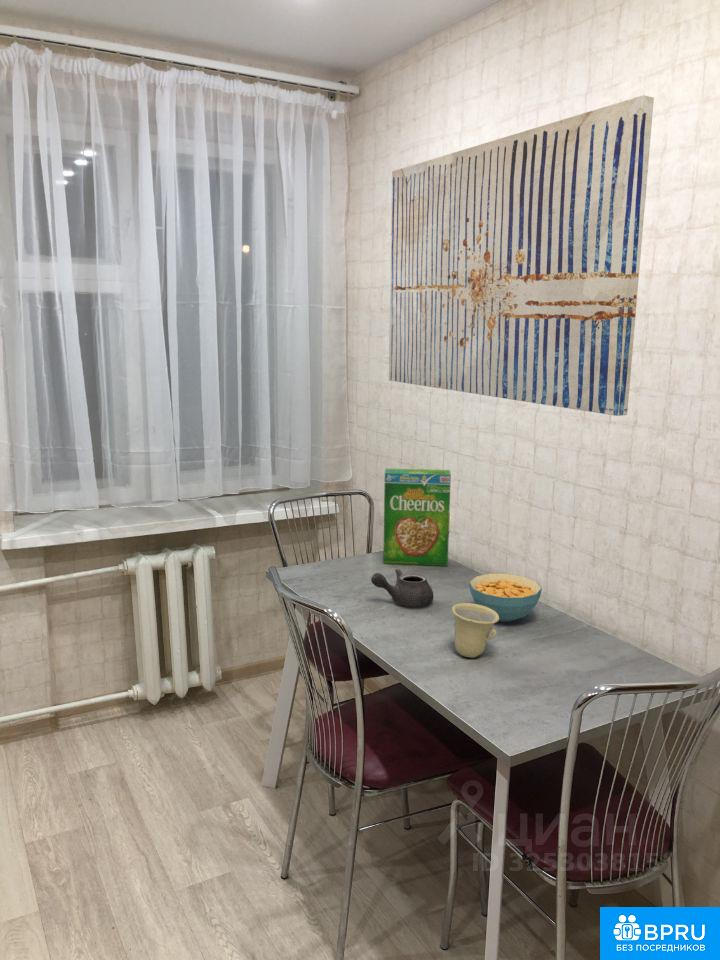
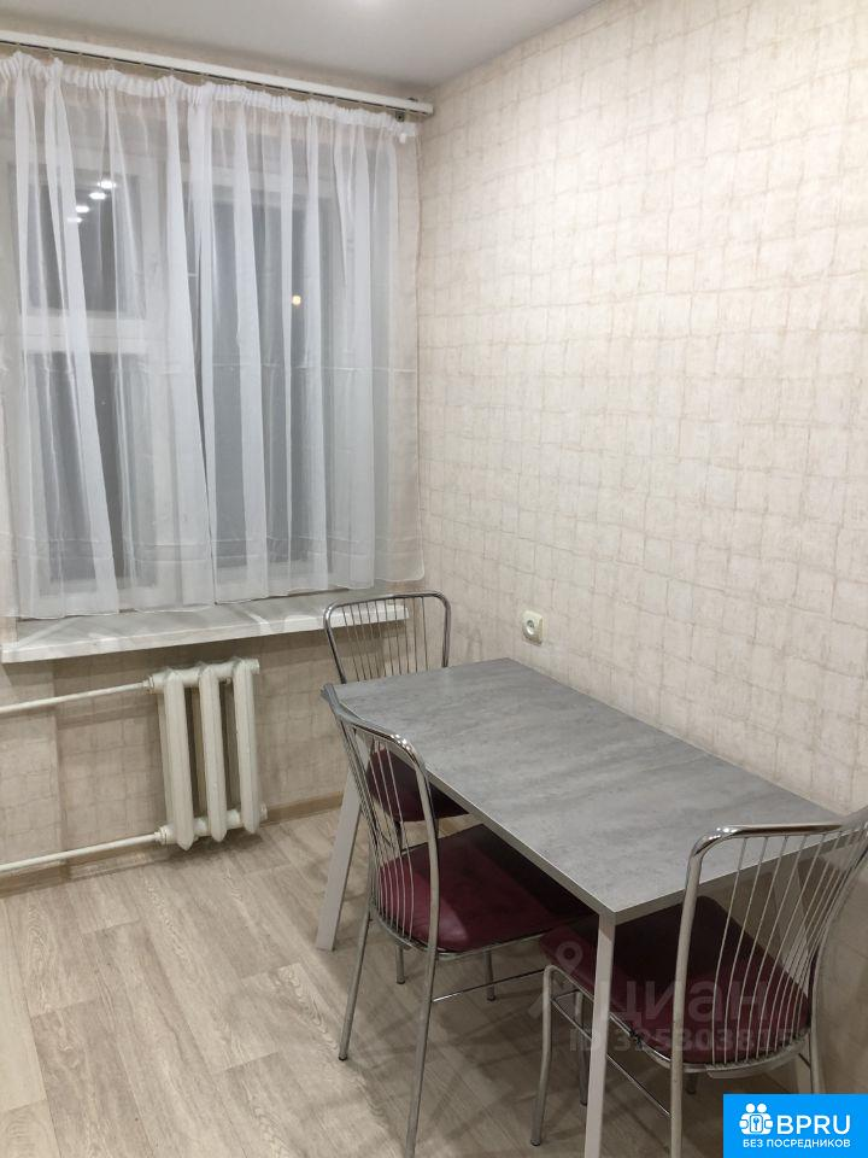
- wall art [388,94,655,417]
- teapot [370,568,435,607]
- cup [451,602,499,658]
- cereal bowl [468,573,543,623]
- cereal box [382,468,452,567]
